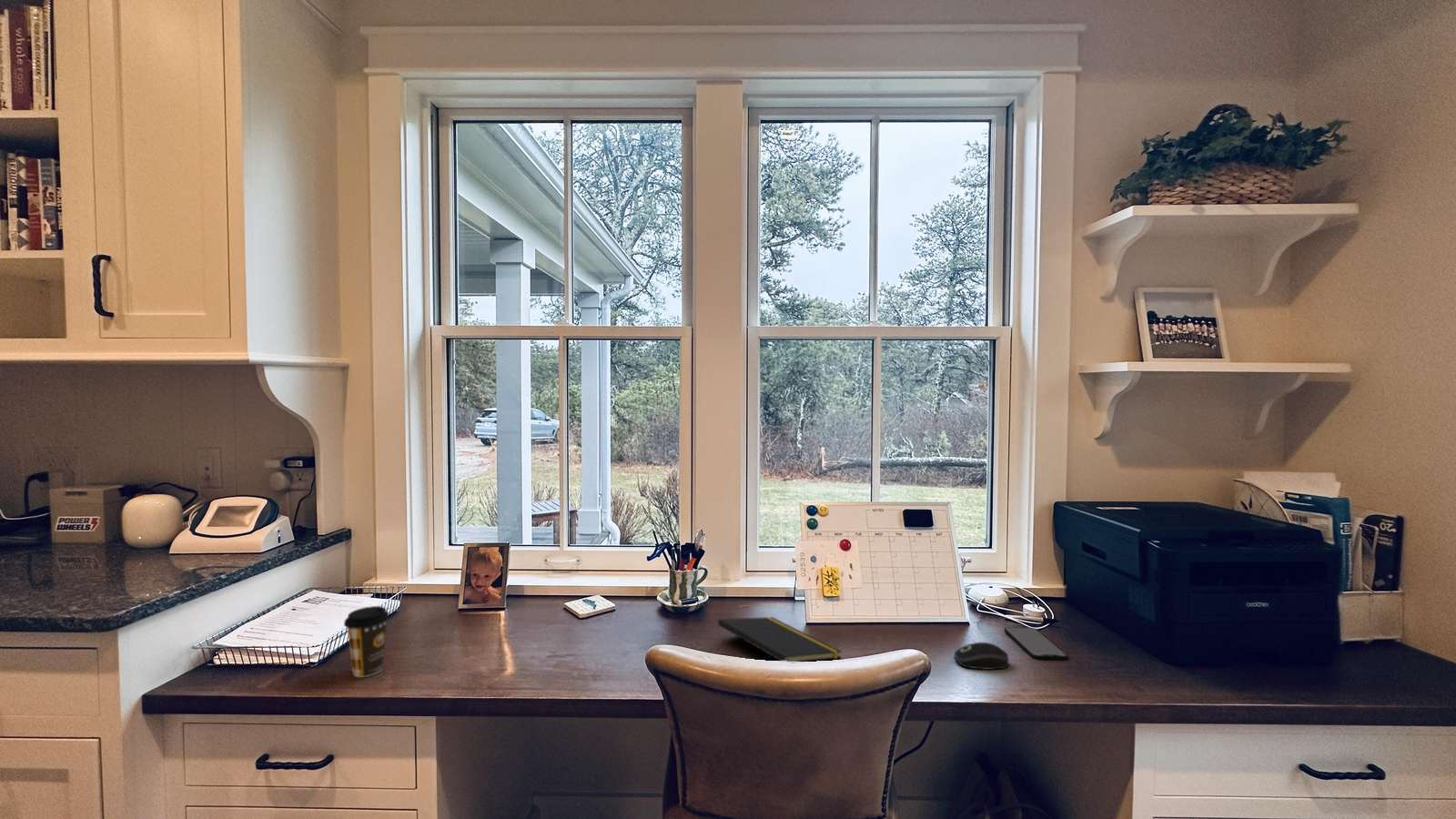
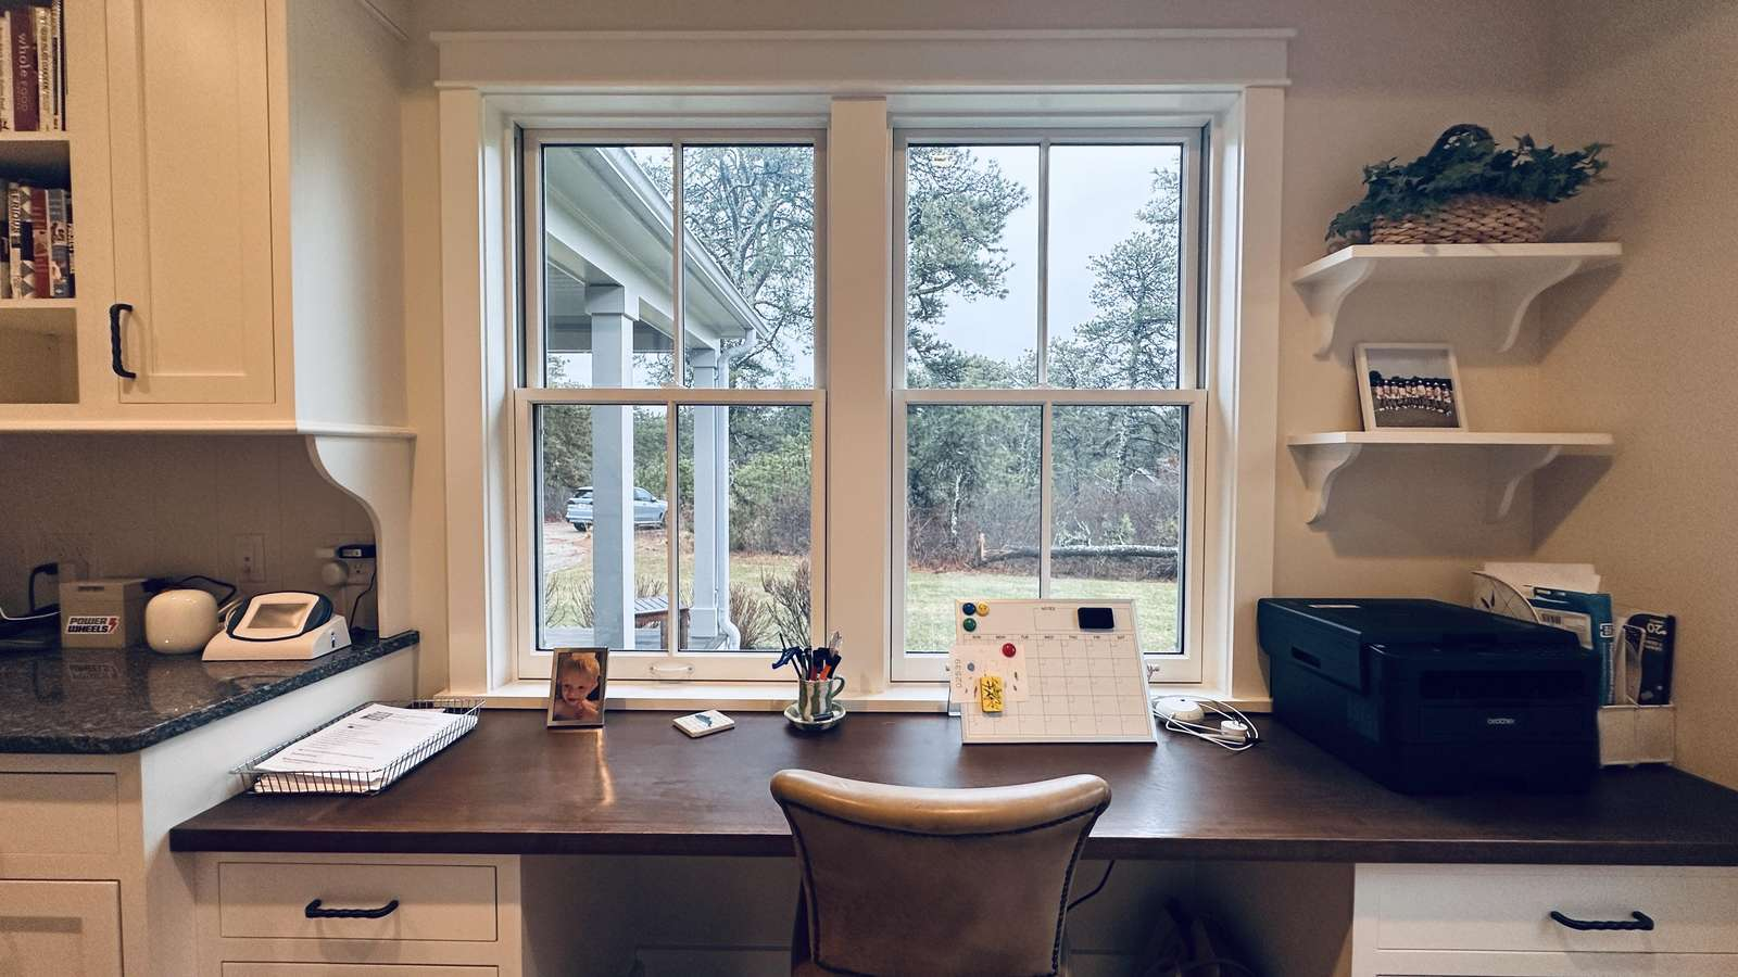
- smartphone [1004,626,1068,661]
- computer mouse [953,642,1010,671]
- notepad [717,616,843,662]
- coffee cup [343,605,390,678]
